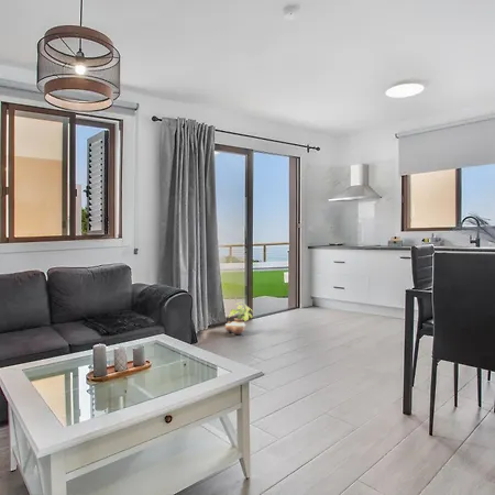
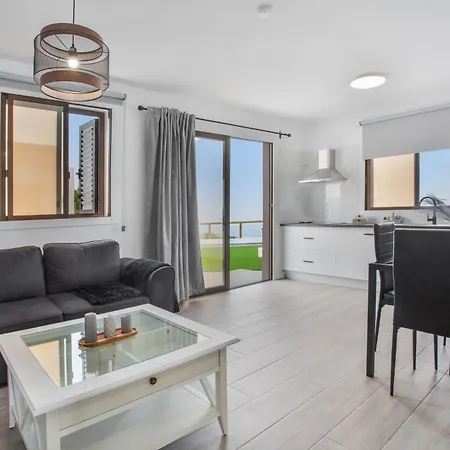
- potted plant [224,301,254,336]
